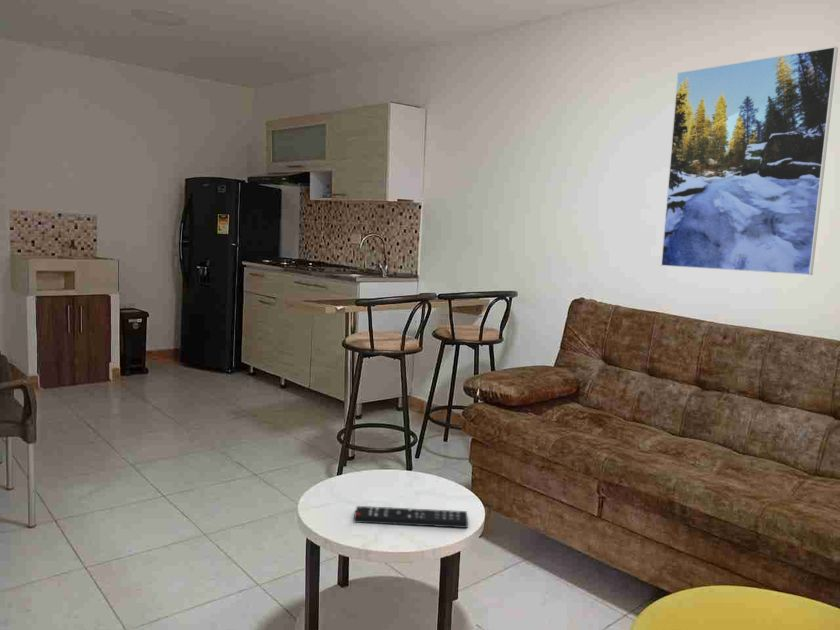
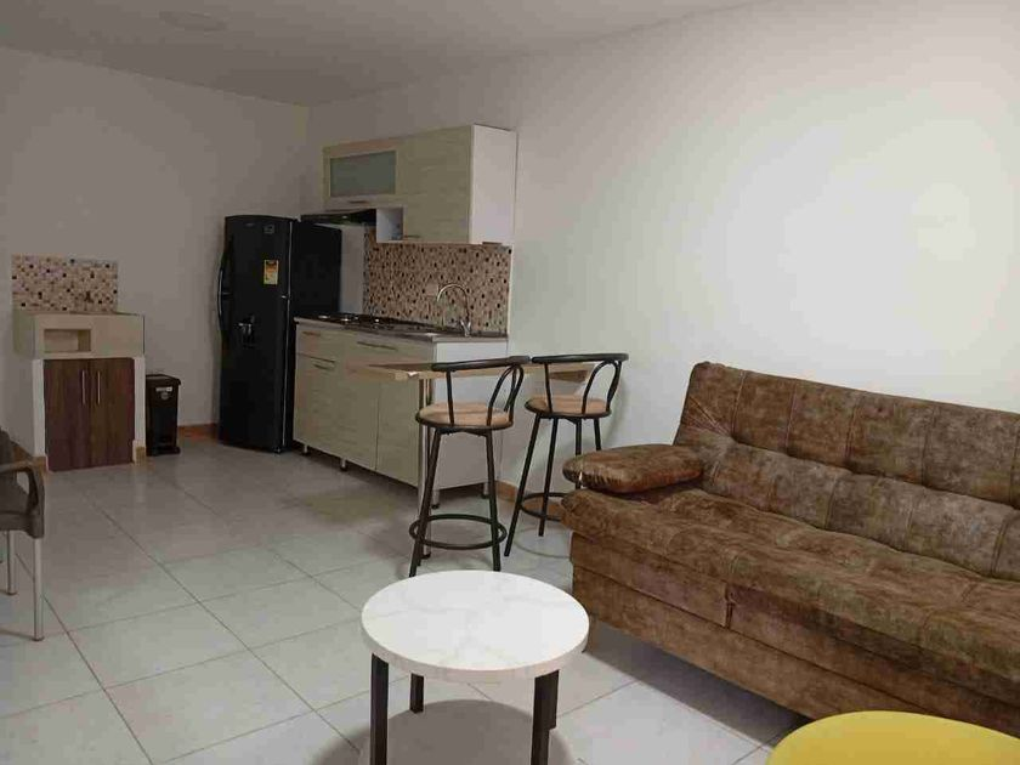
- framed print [660,45,839,276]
- remote control [353,505,469,529]
